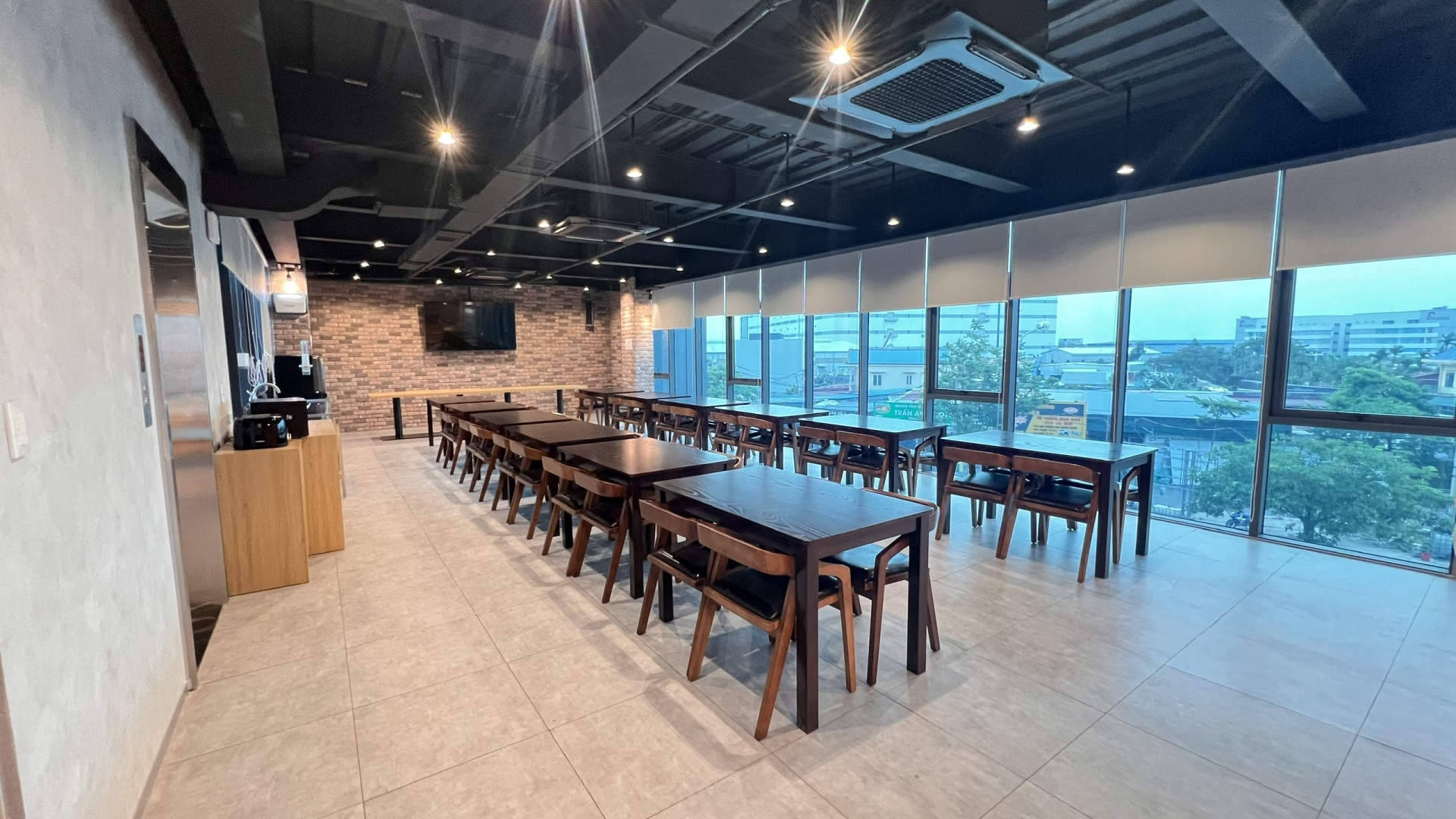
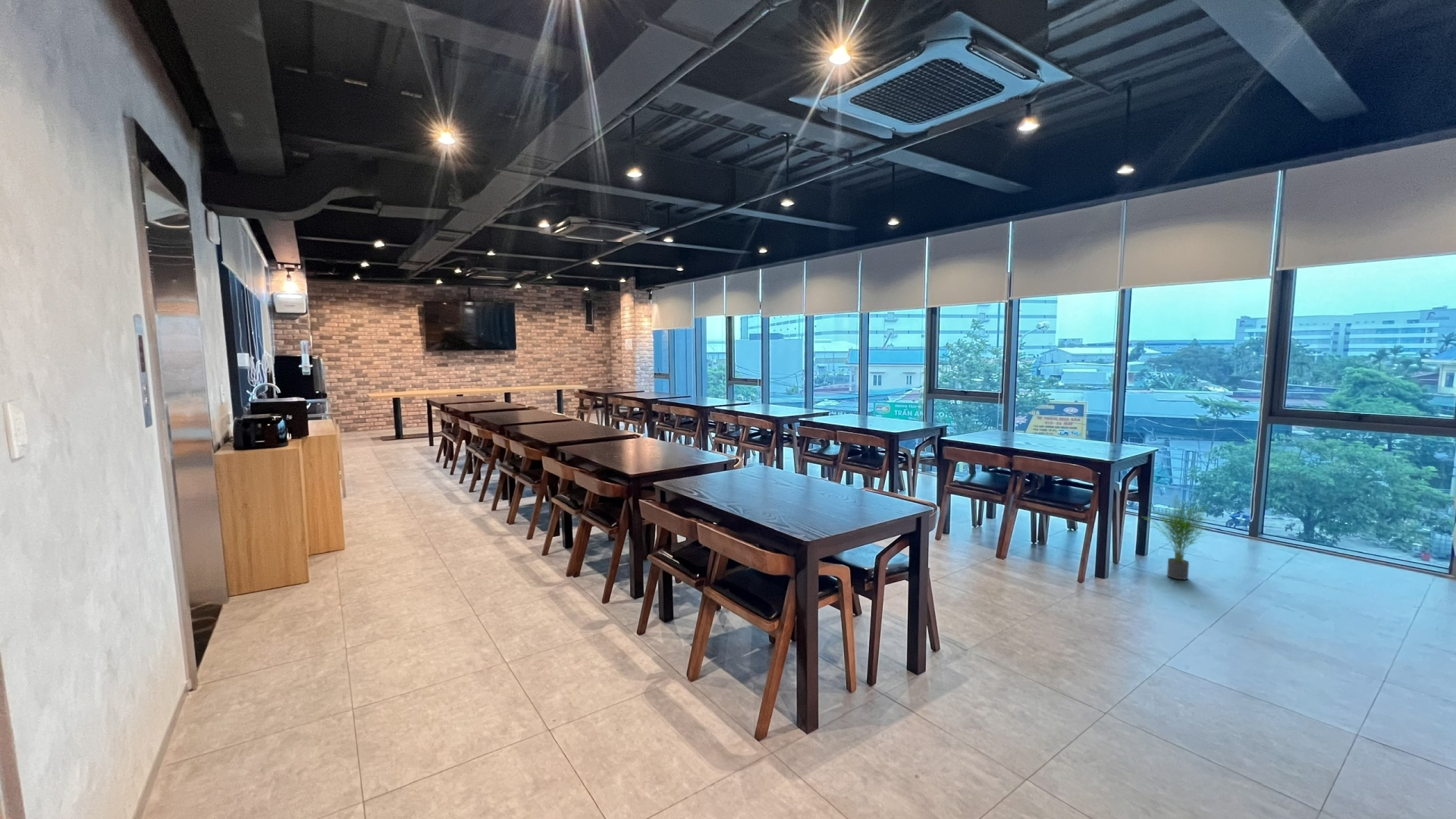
+ potted plant [1142,493,1210,580]
